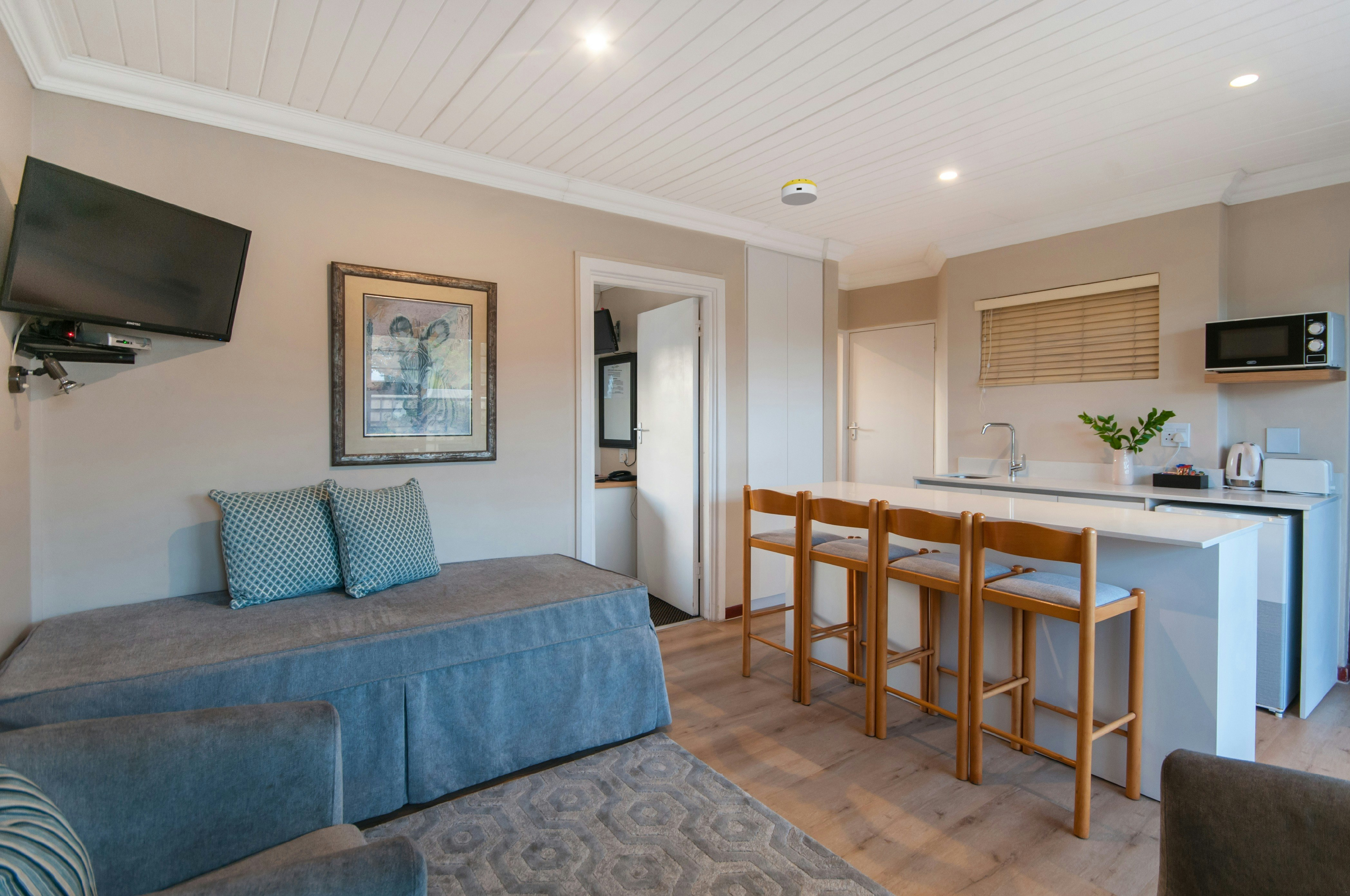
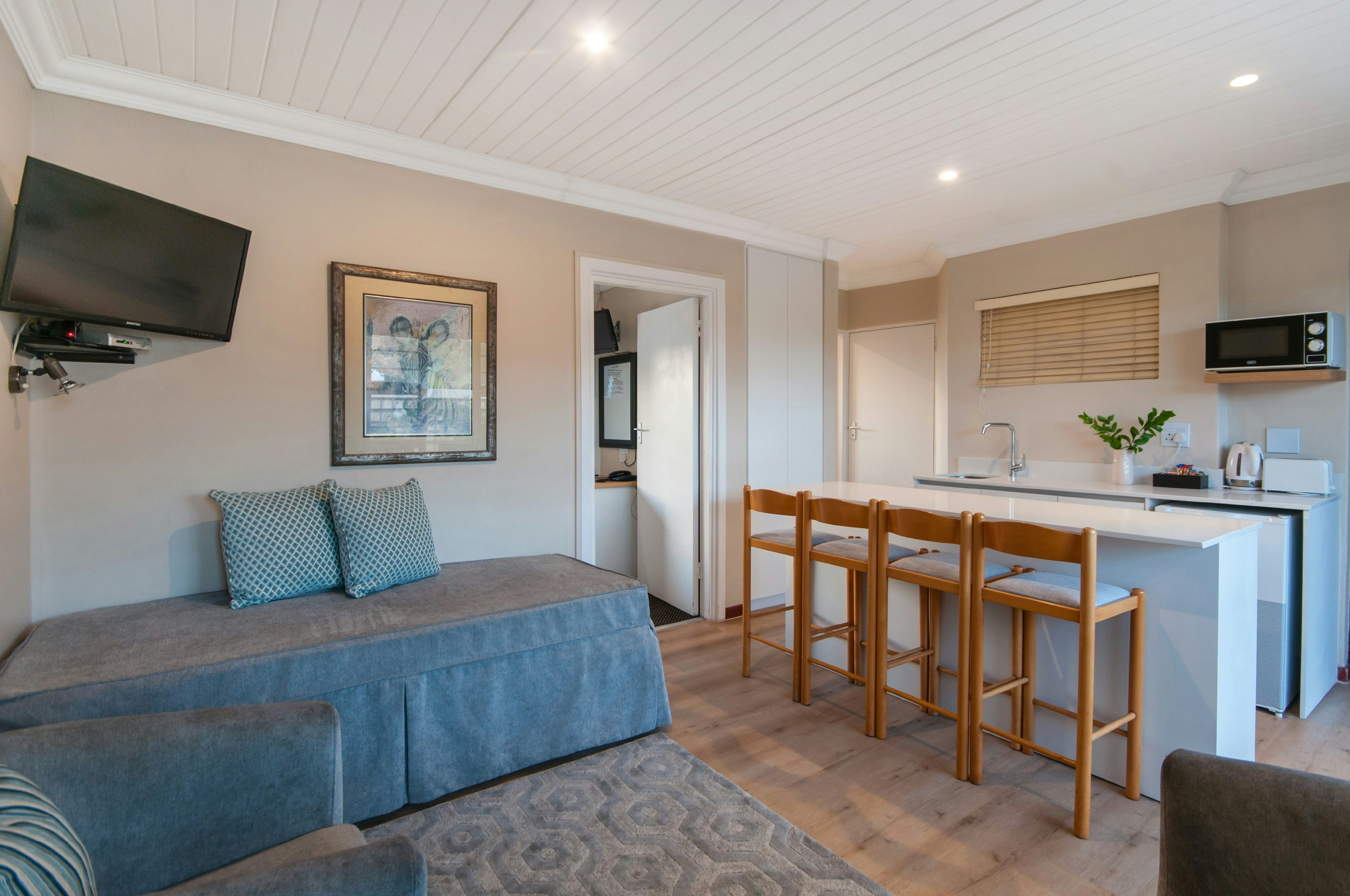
- smoke detector [781,179,817,206]
